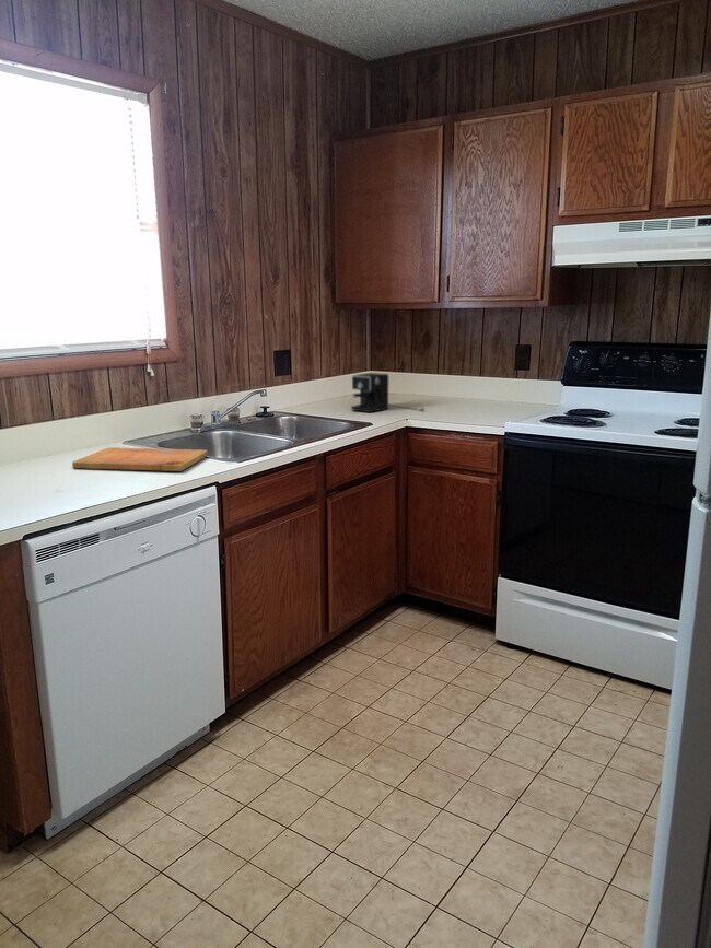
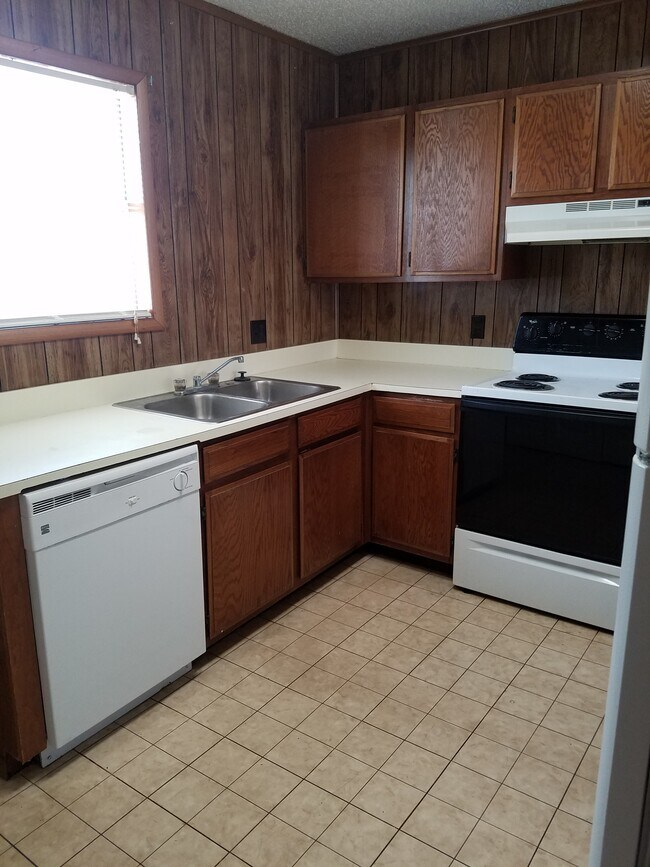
- cutting board [71,446,209,472]
- coffee maker [351,372,426,413]
